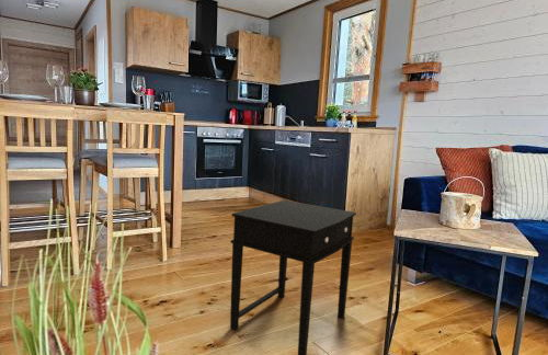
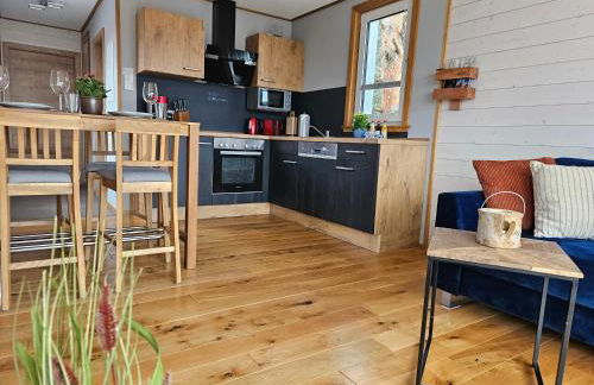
- side table [229,199,357,355]
